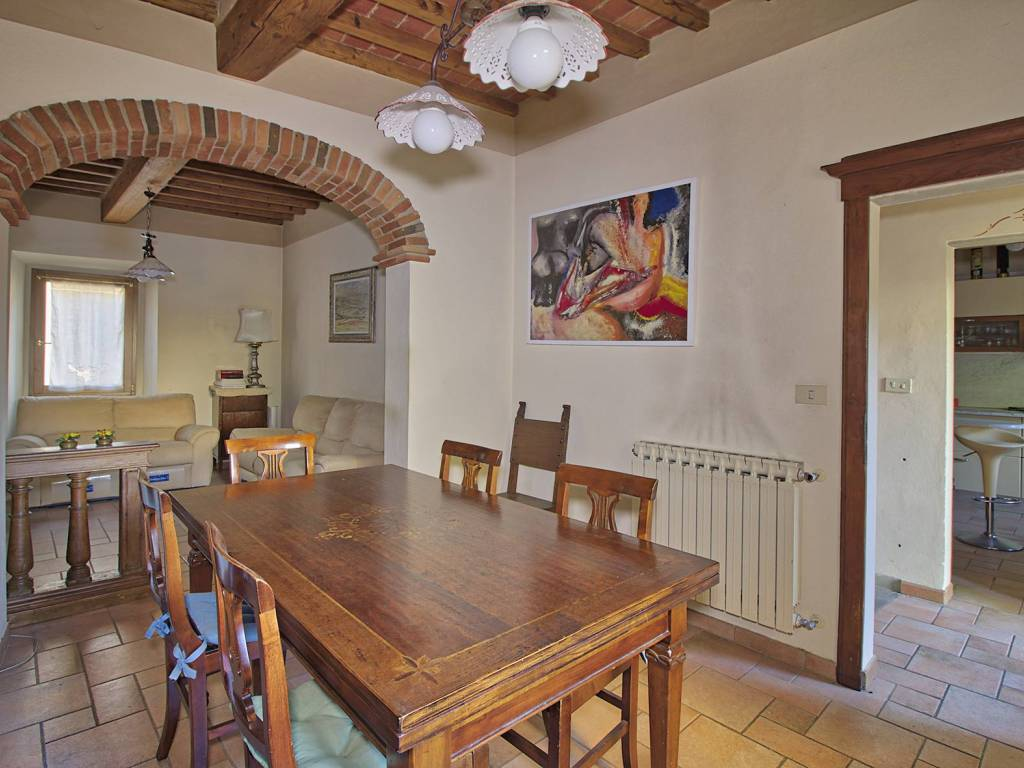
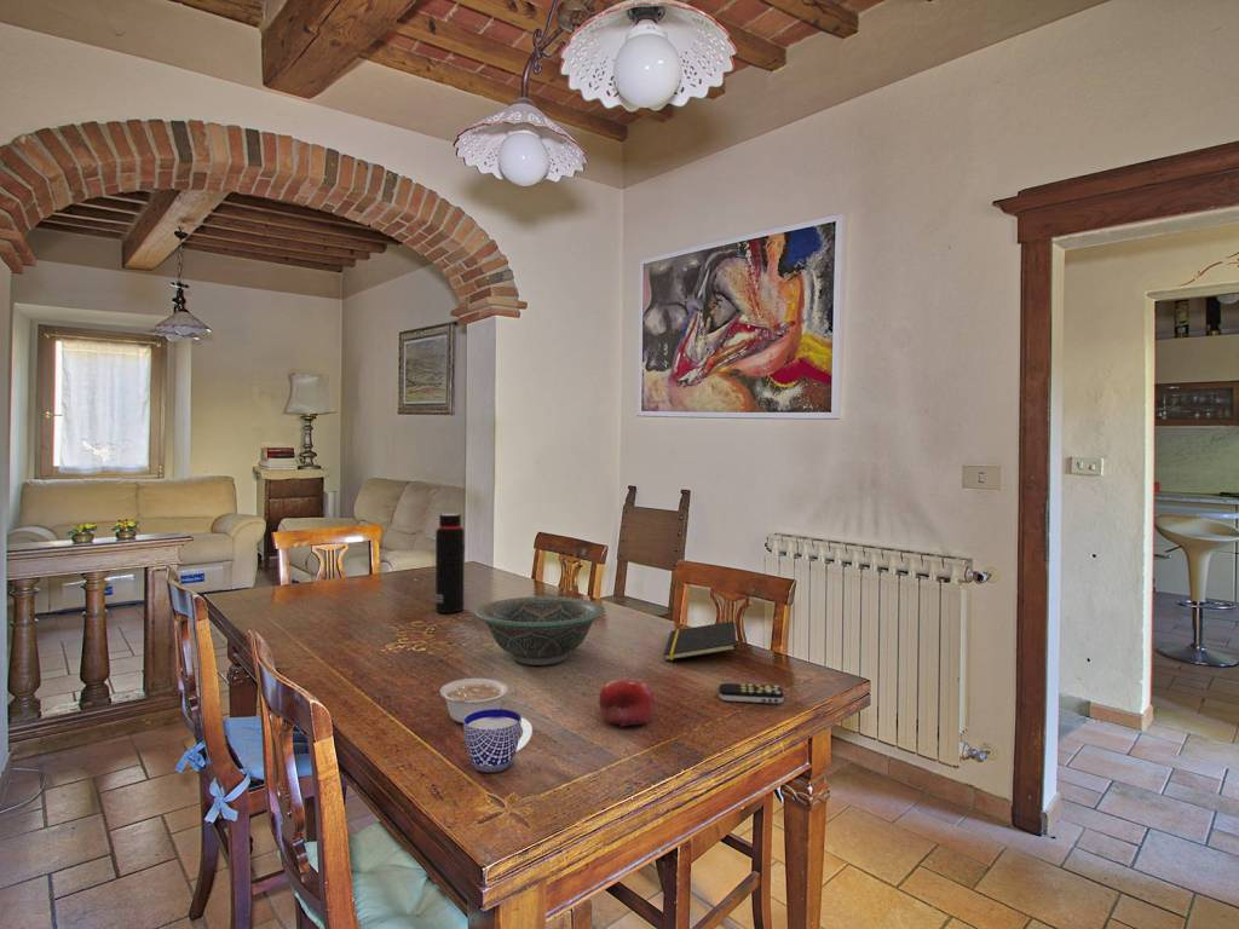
+ remote control [718,682,785,704]
+ decorative bowl [474,595,606,667]
+ notepad [663,621,737,662]
+ water bottle [434,513,466,614]
+ legume [439,677,509,725]
+ fruit [598,679,655,728]
+ cup [462,708,534,773]
